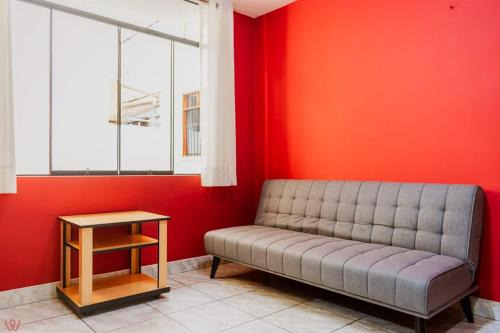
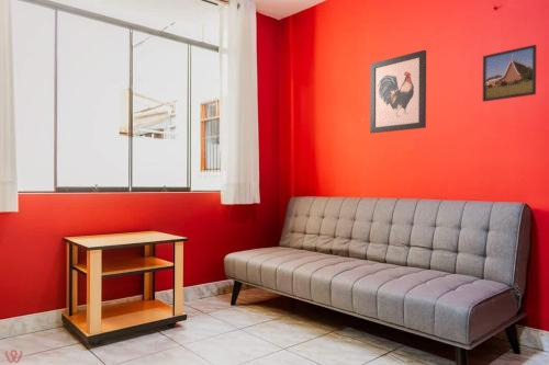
+ wall art [369,49,427,135]
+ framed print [482,44,538,103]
